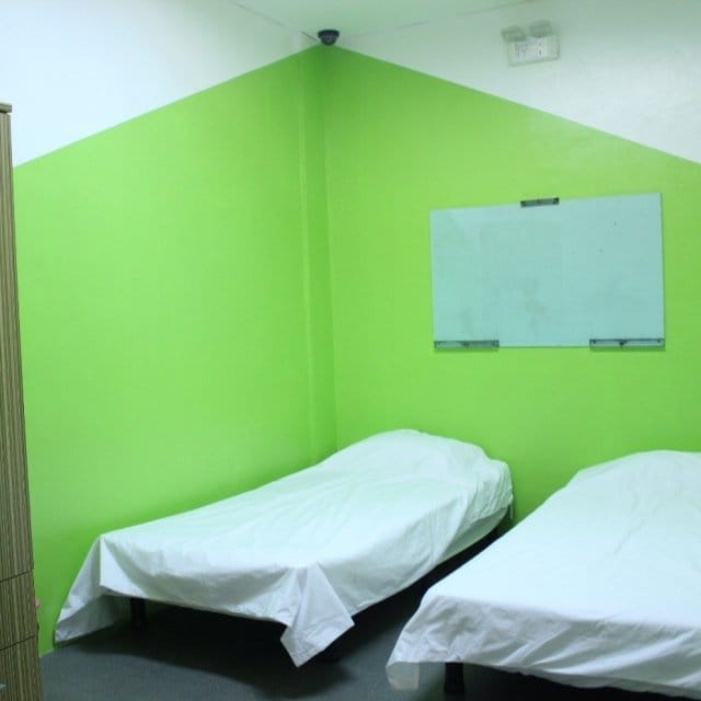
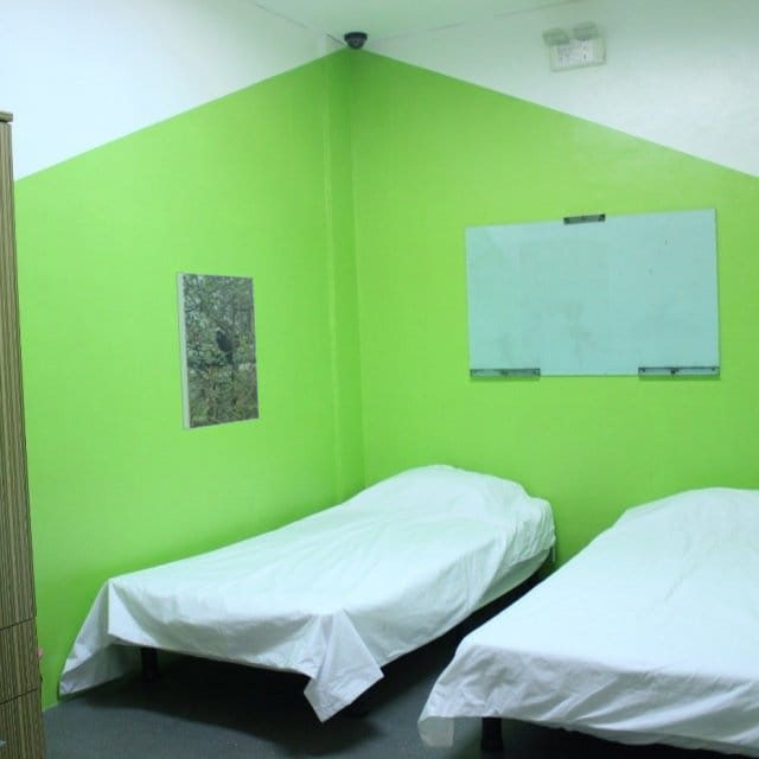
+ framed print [174,272,261,430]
